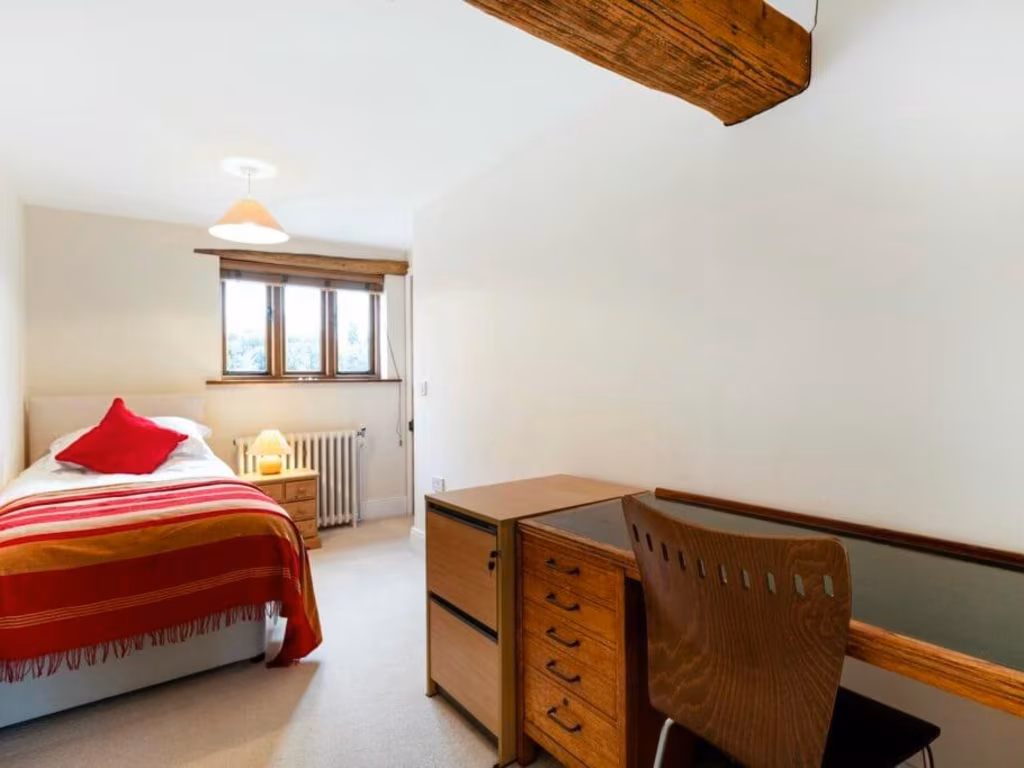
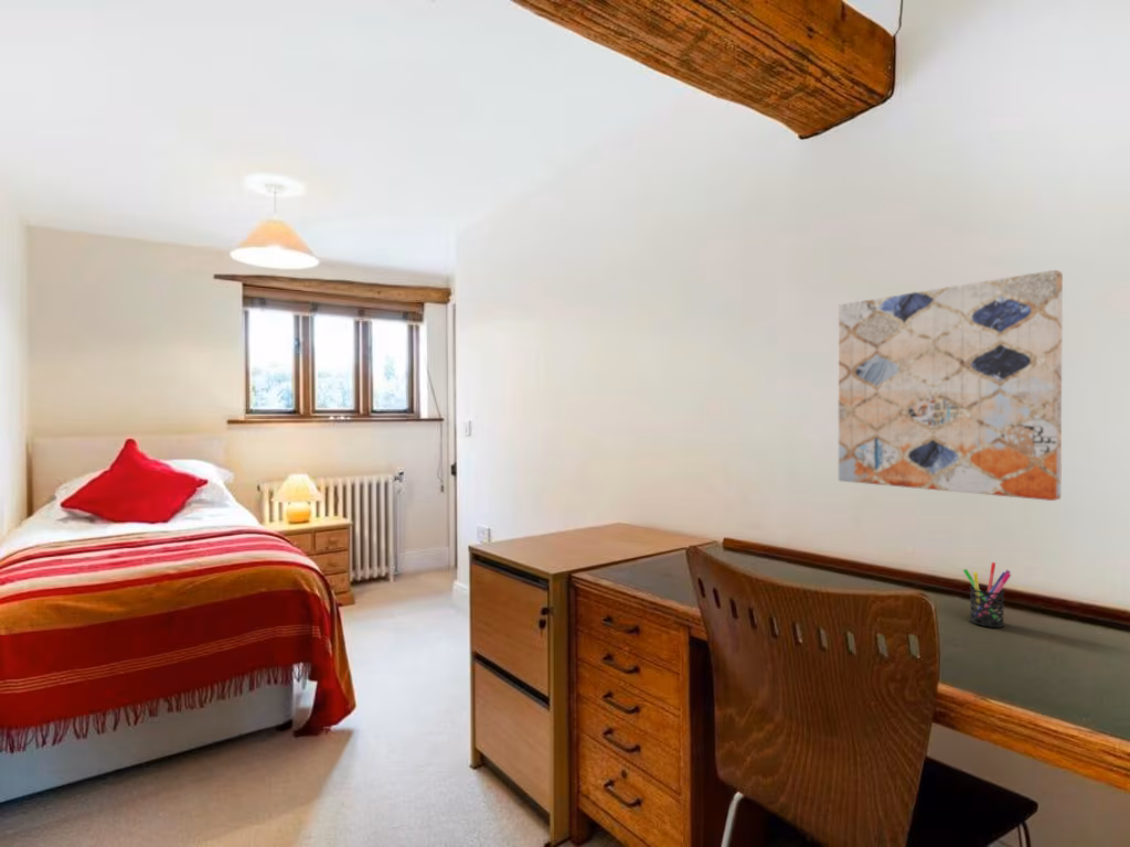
+ wall art [838,269,1064,502]
+ pen holder [962,561,1012,629]
